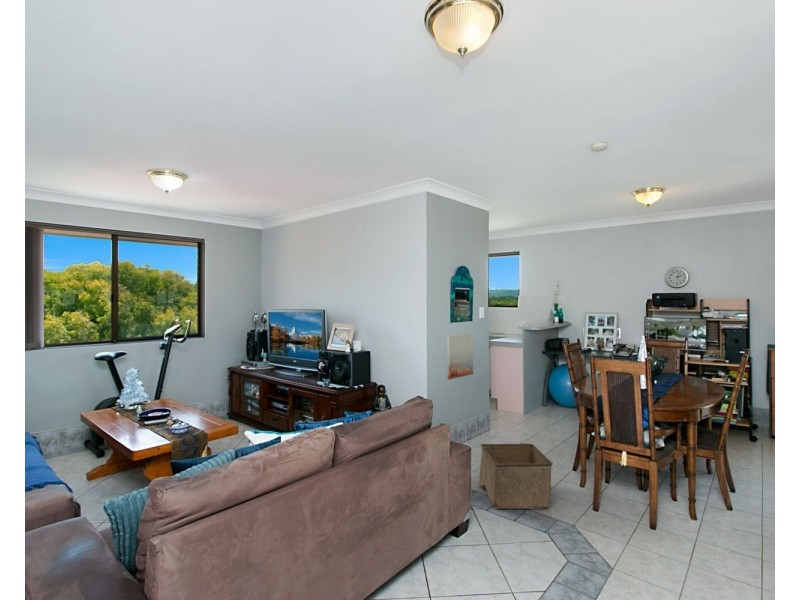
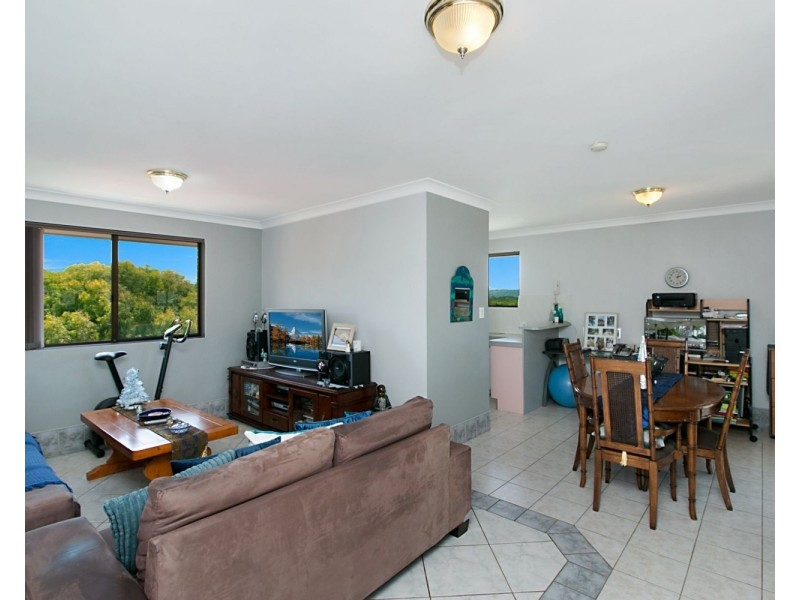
- storage bin [478,443,554,510]
- wall art [446,332,474,381]
